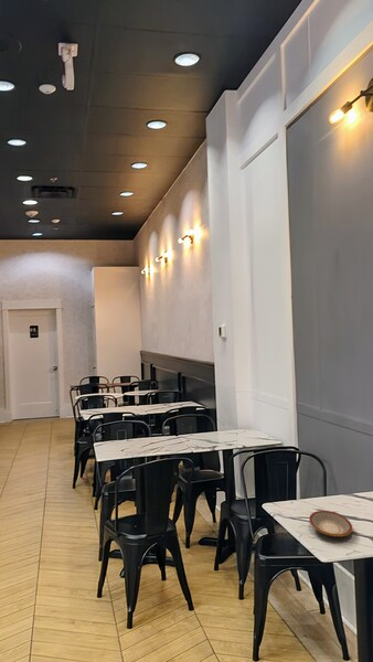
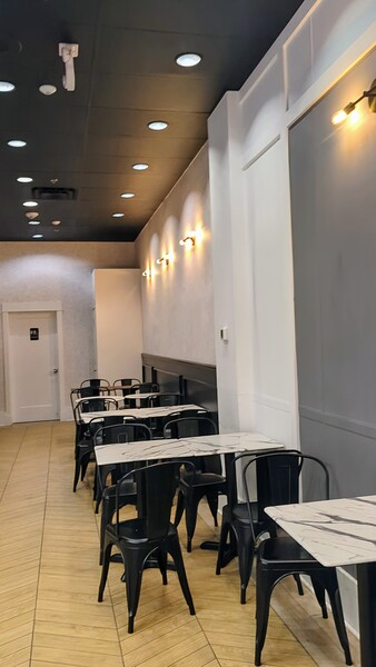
- plate [308,510,353,537]
